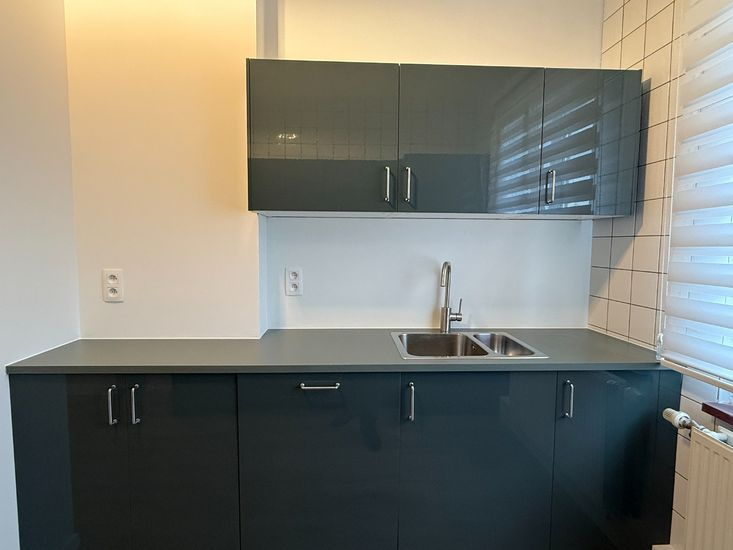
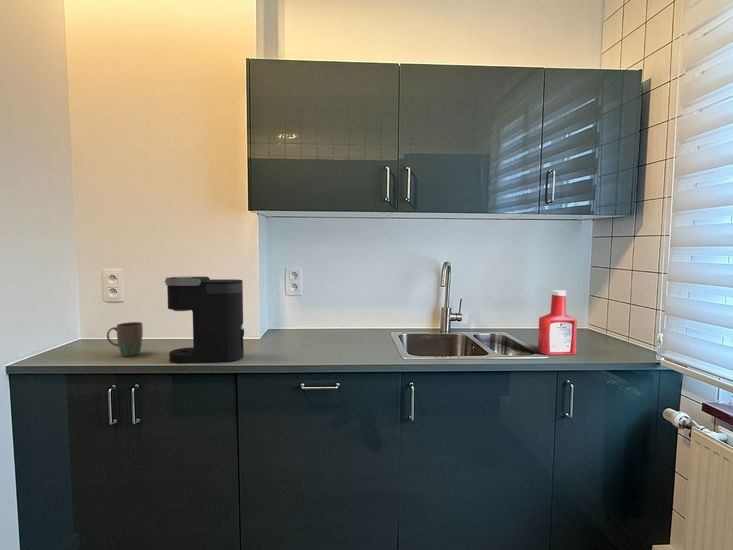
+ coffee maker [163,276,245,364]
+ soap bottle [537,289,578,356]
+ mug [106,321,144,357]
